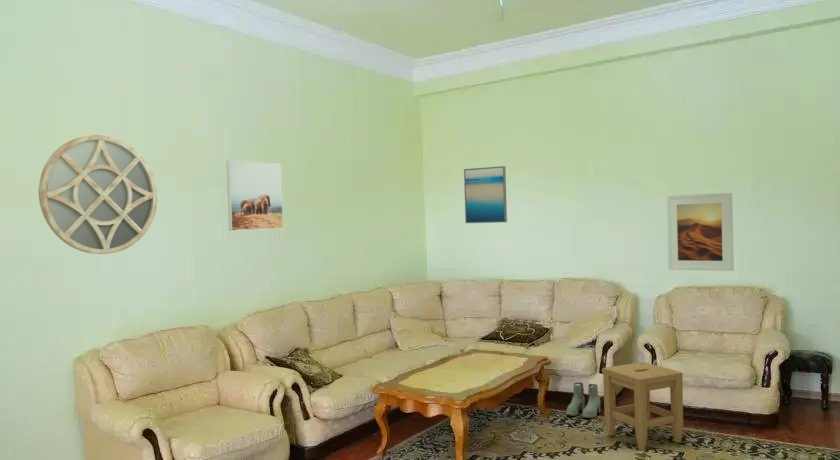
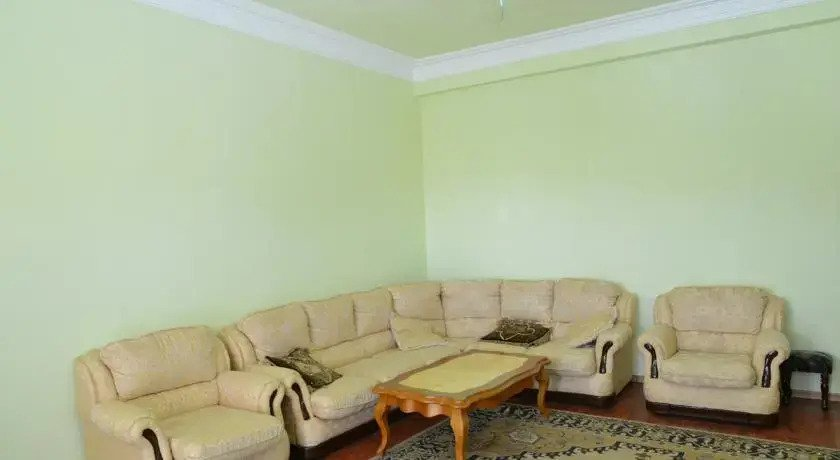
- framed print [666,192,735,272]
- boots [566,382,601,419]
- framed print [225,160,284,232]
- stool [602,361,684,451]
- home mirror [38,134,158,255]
- wall art [463,165,508,224]
